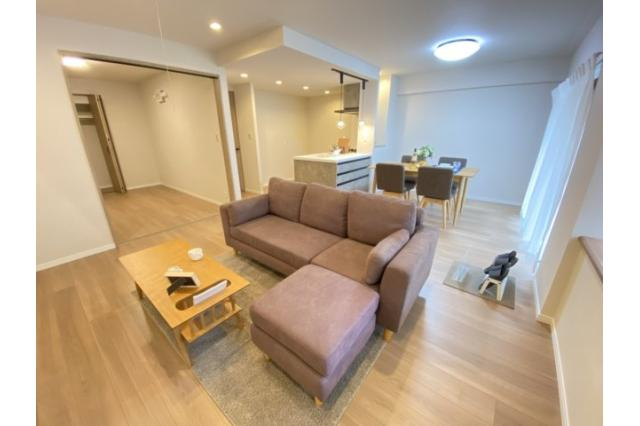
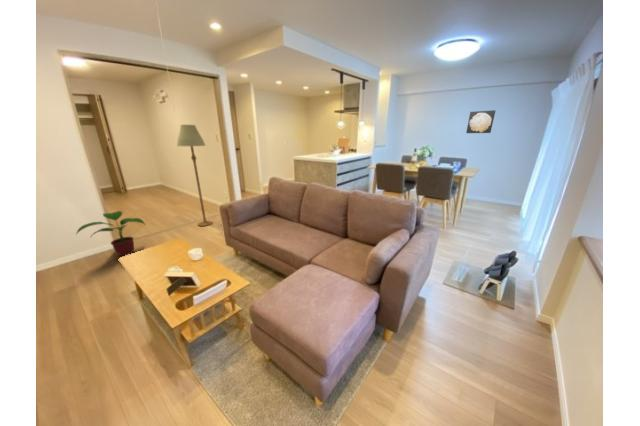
+ wall art [465,109,496,134]
+ floor lamp [176,124,214,227]
+ potted plant [75,210,146,257]
